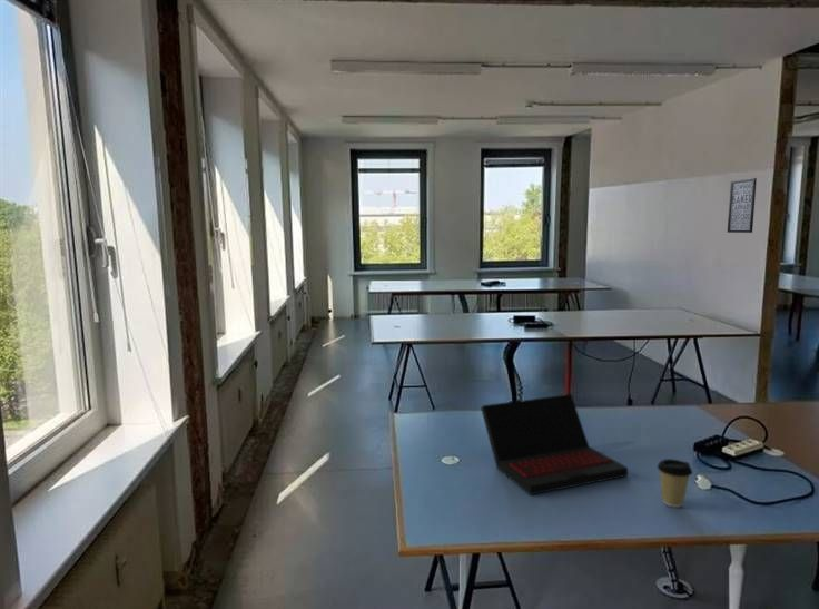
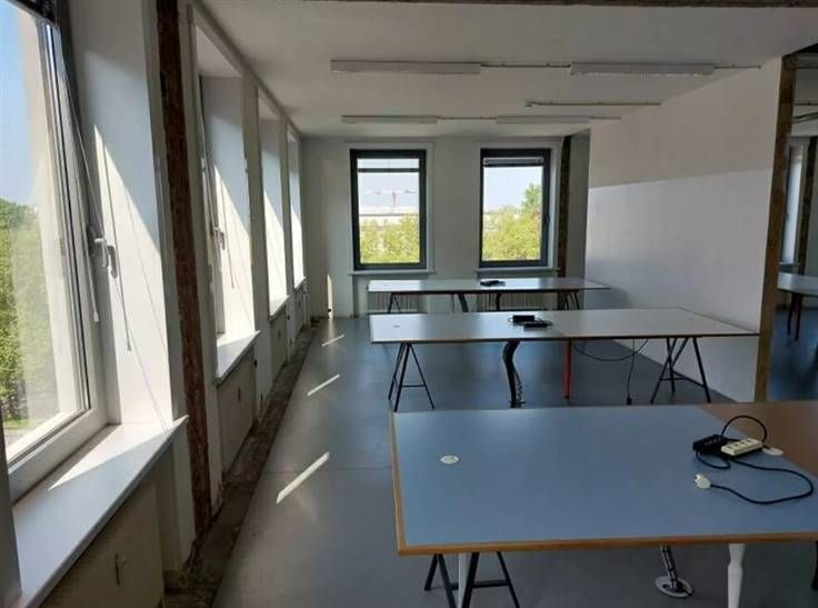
- laptop [480,393,629,495]
- coffee cup [657,458,693,509]
- wall art [727,177,758,234]
